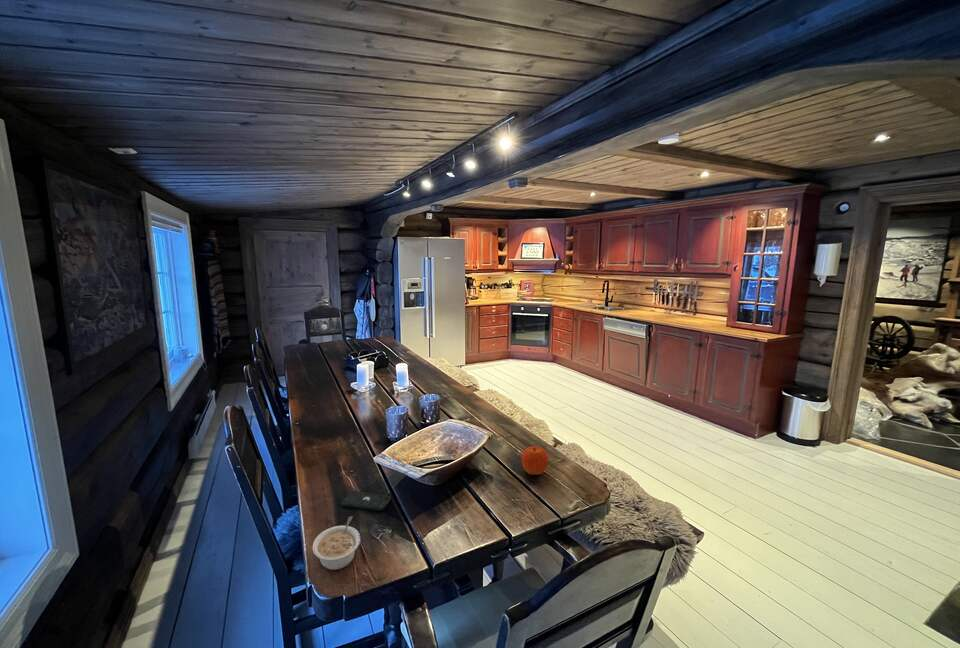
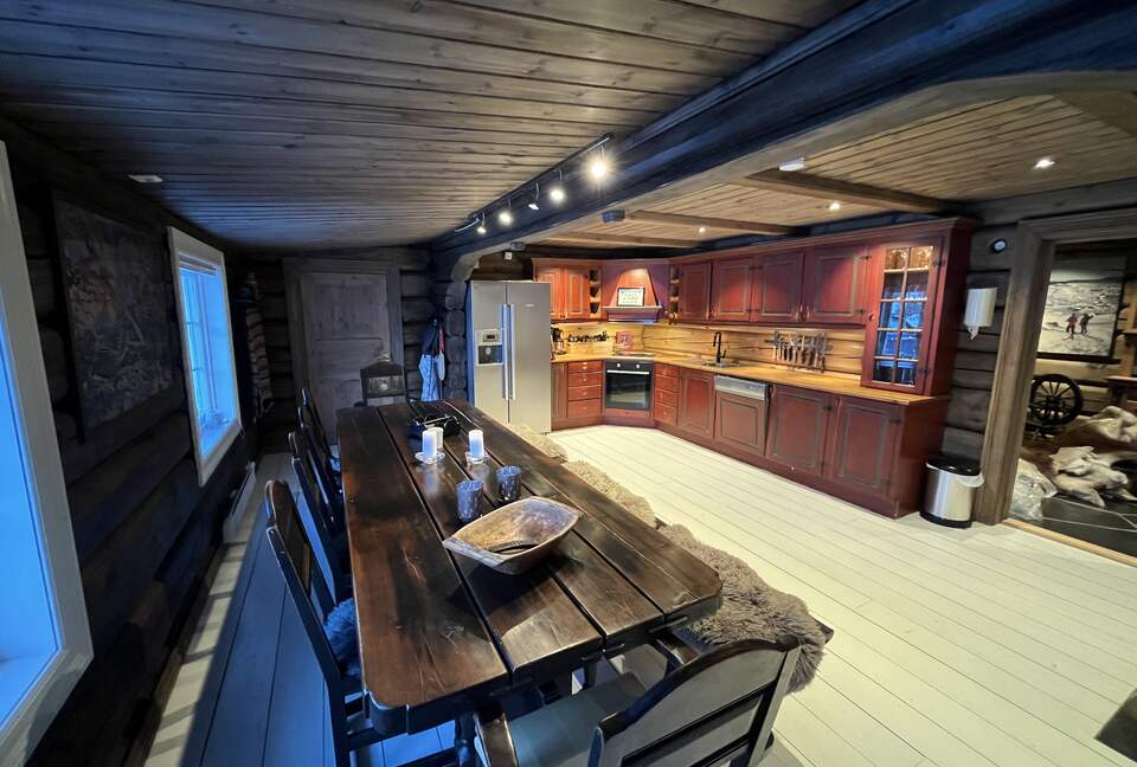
- legume [312,515,361,571]
- smartphone [341,490,392,512]
- fruit [520,445,549,476]
